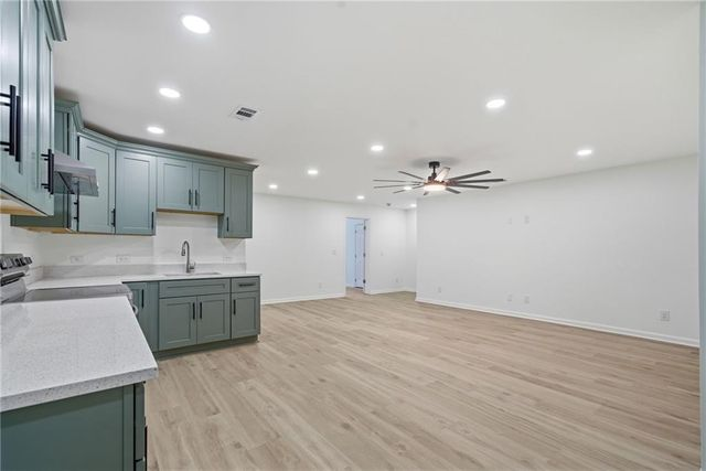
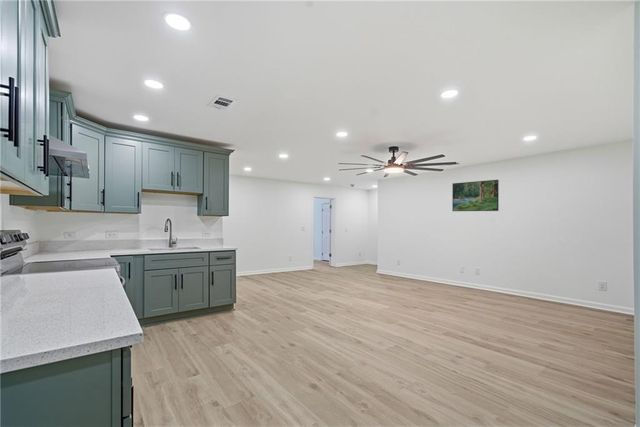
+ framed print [451,179,500,212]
